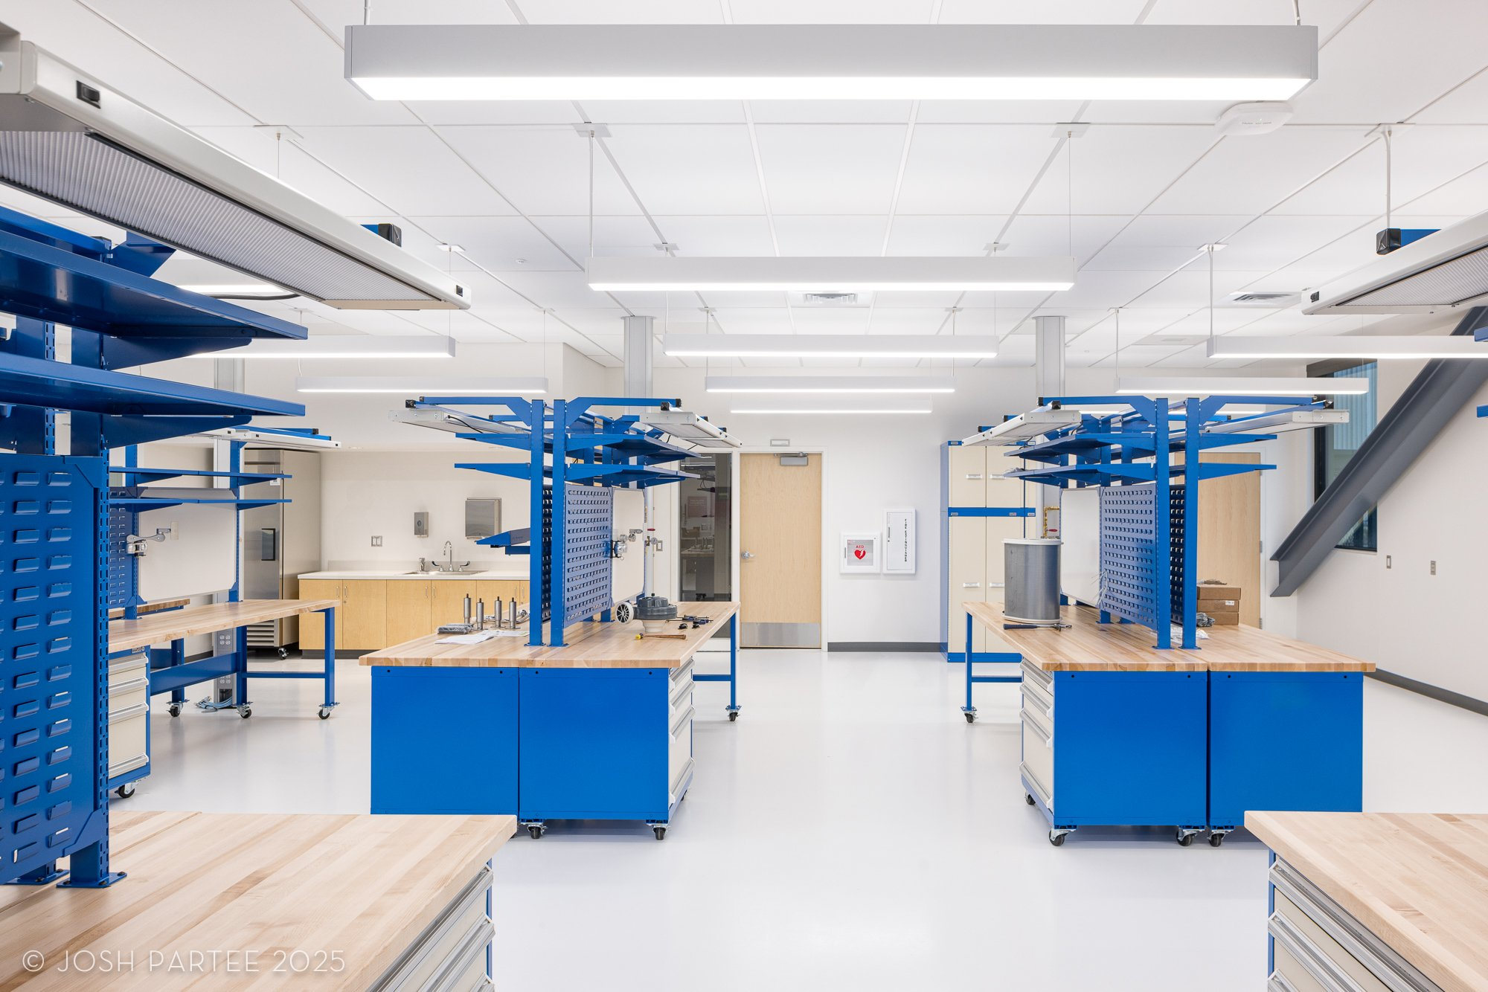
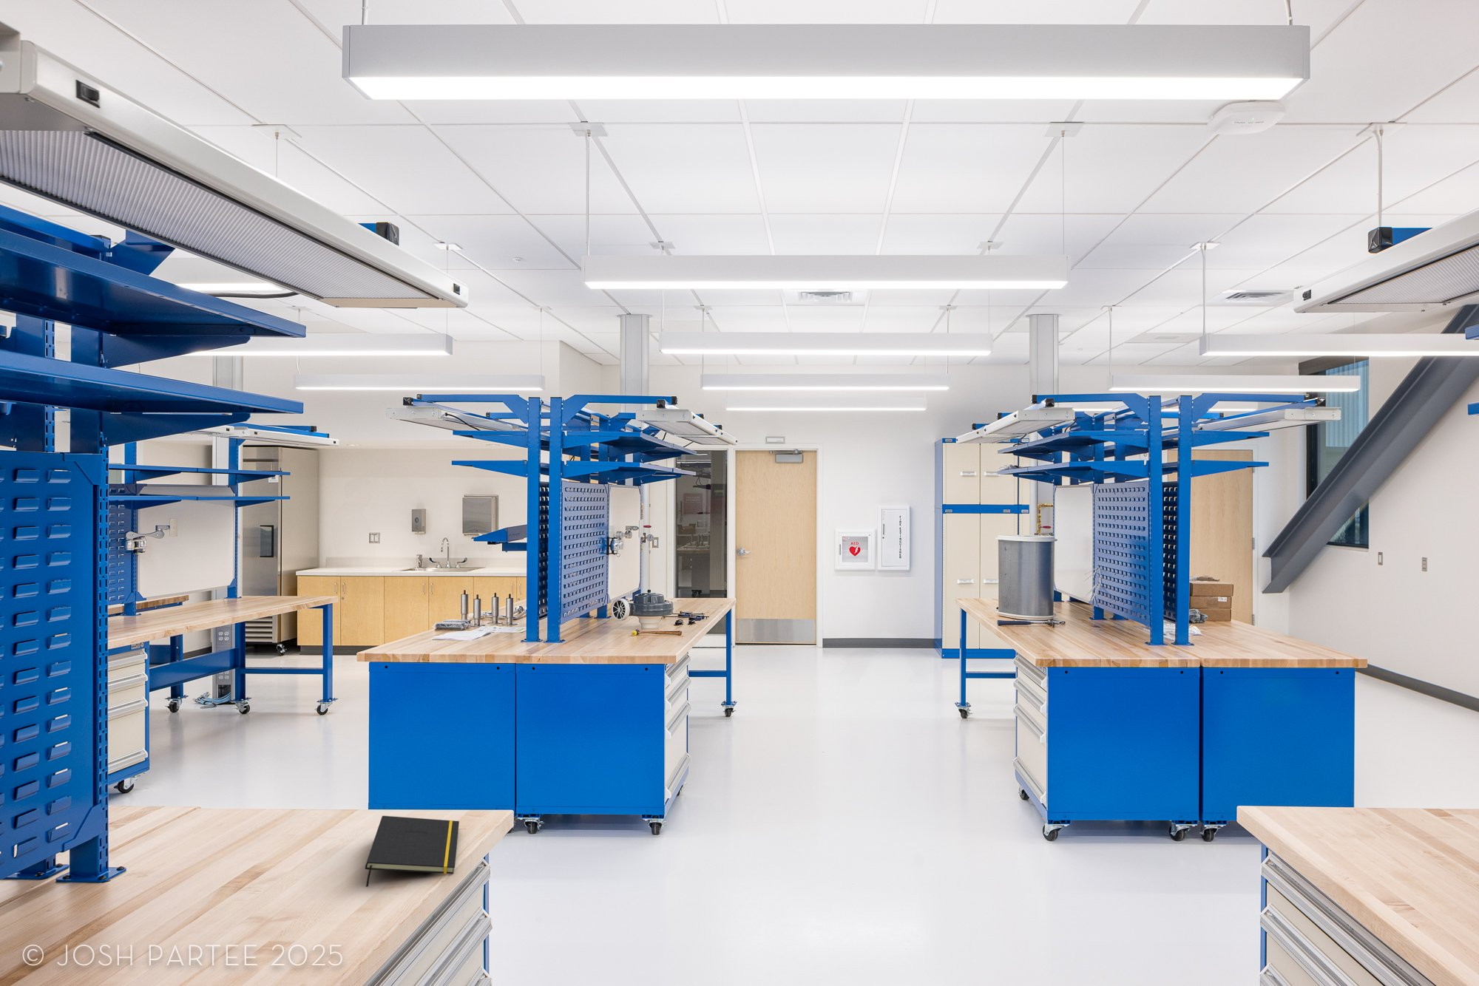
+ notepad [364,815,460,888]
